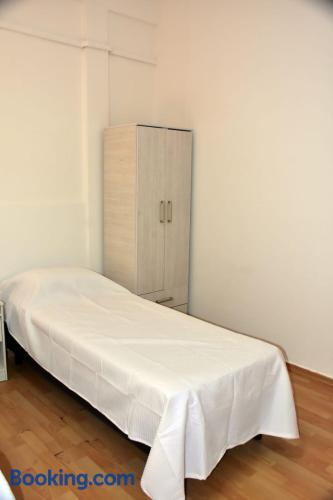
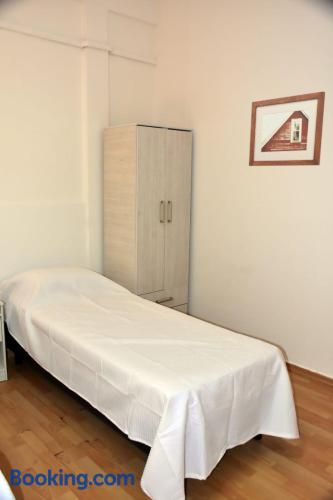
+ picture frame [248,91,326,167]
